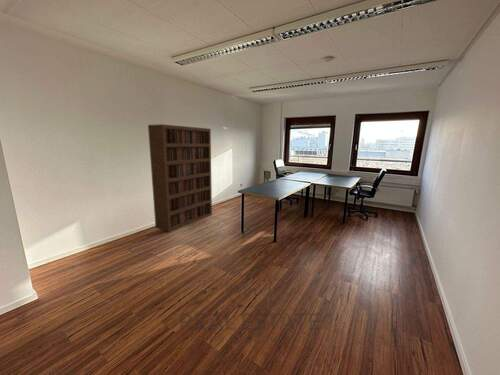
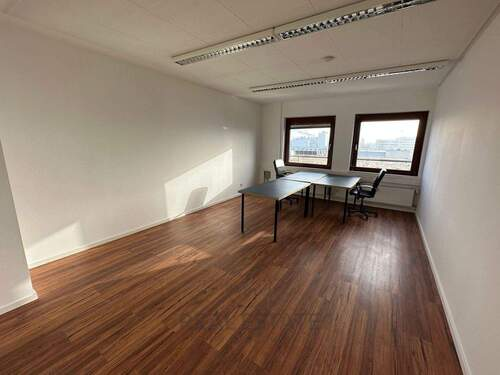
- bookcase [147,123,213,233]
